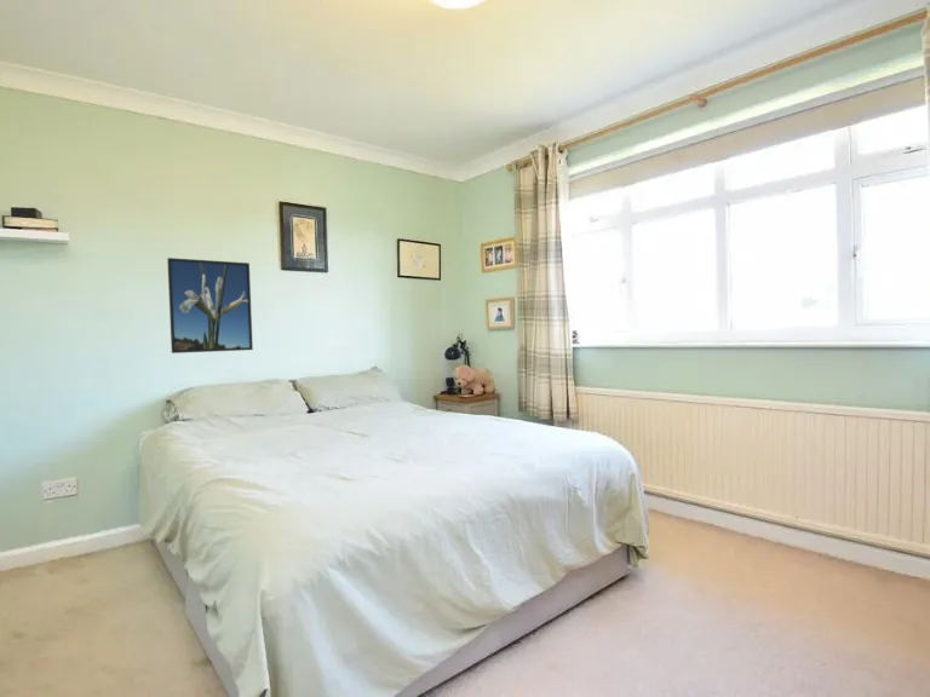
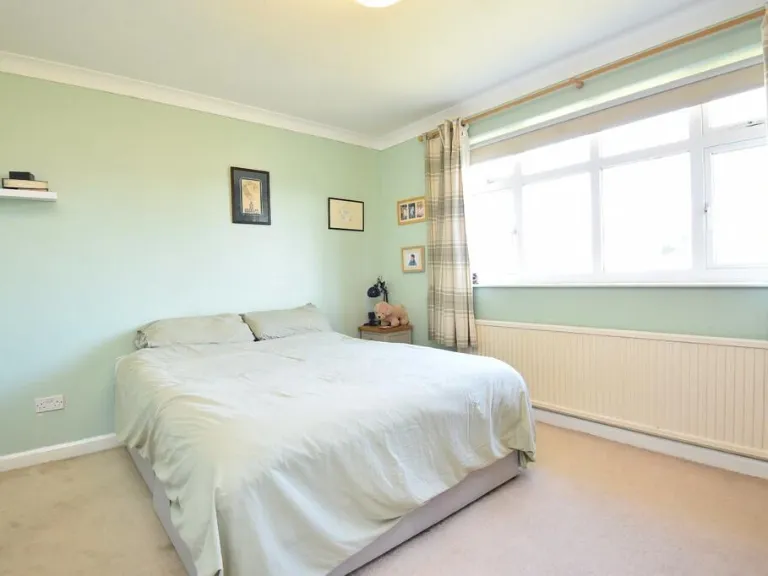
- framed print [166,257,254,355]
